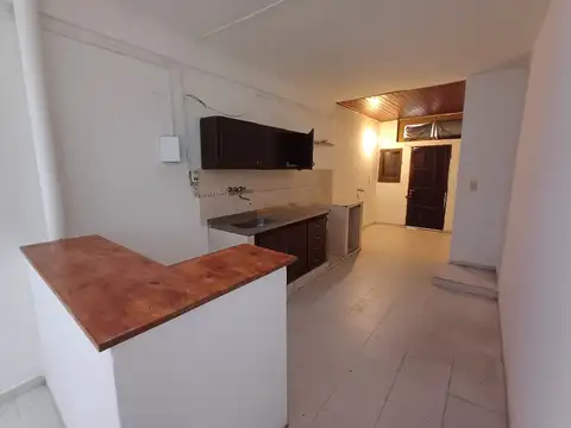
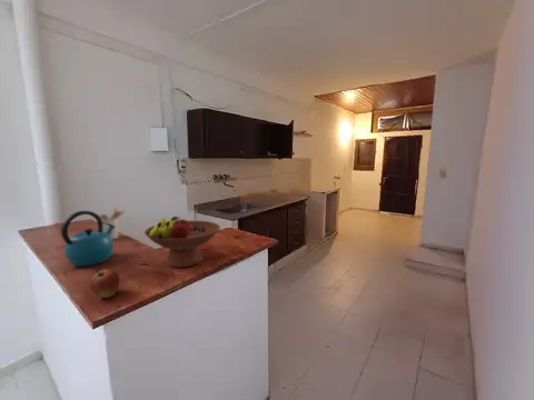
+ utensil holder [98,206,127,241]
+ kettle [60,210,116,267]
+ apple [89,268,120,299]
+ fruit bowl [144,216,221,269]
